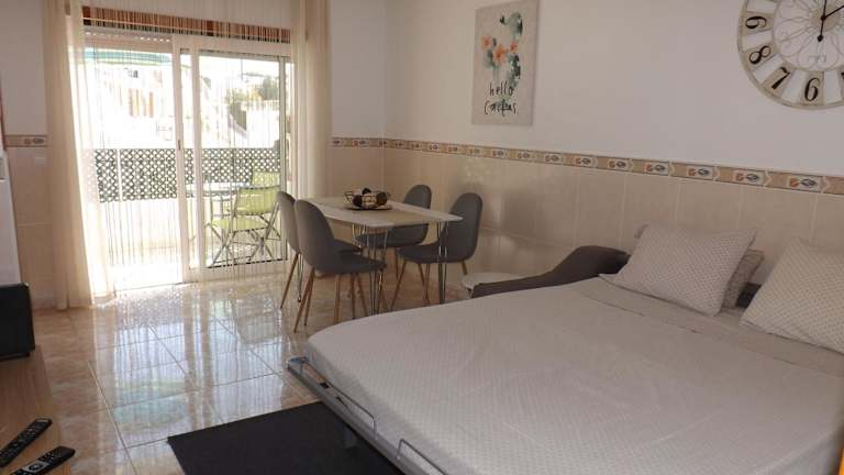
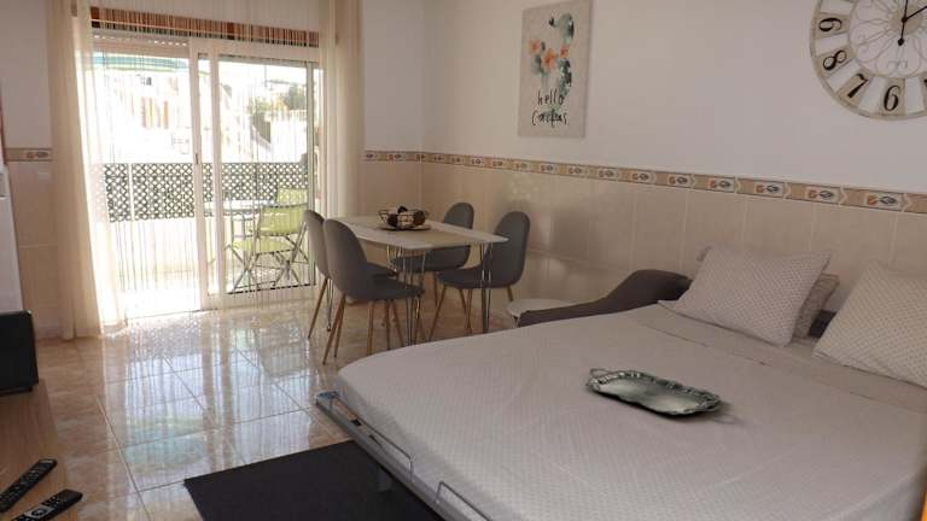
+ serving tray [584,367,723,416]
